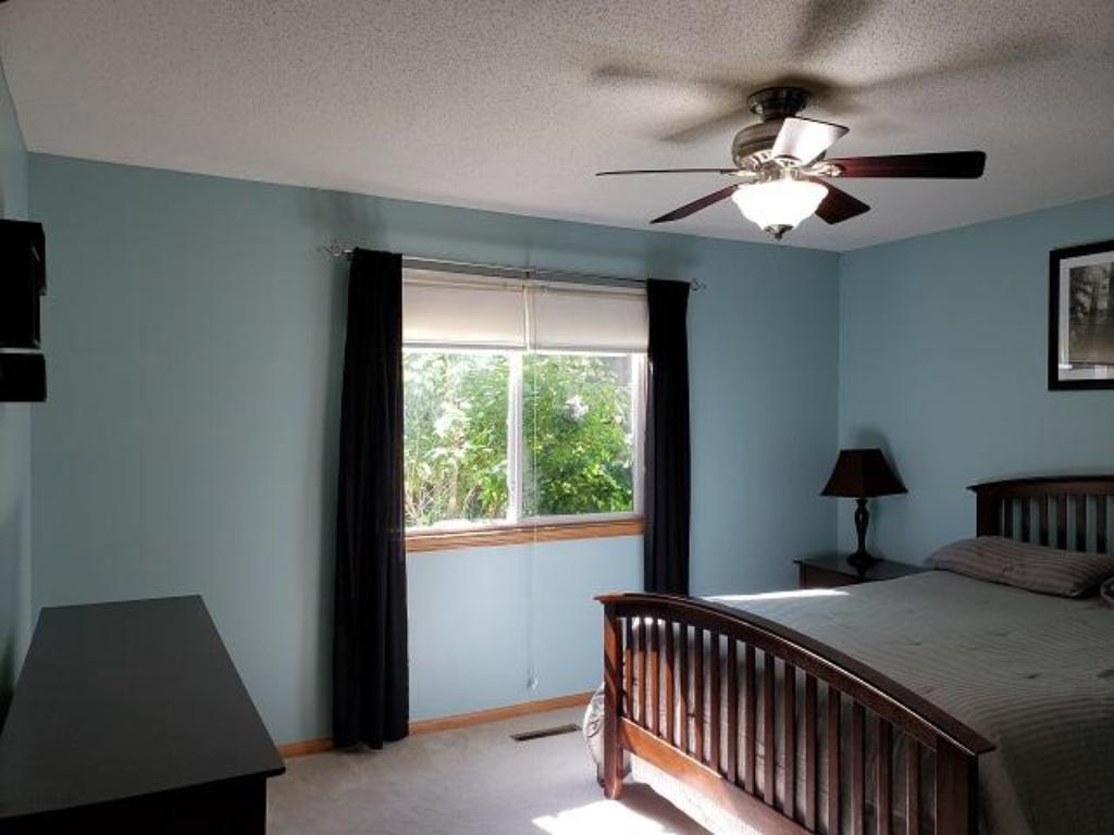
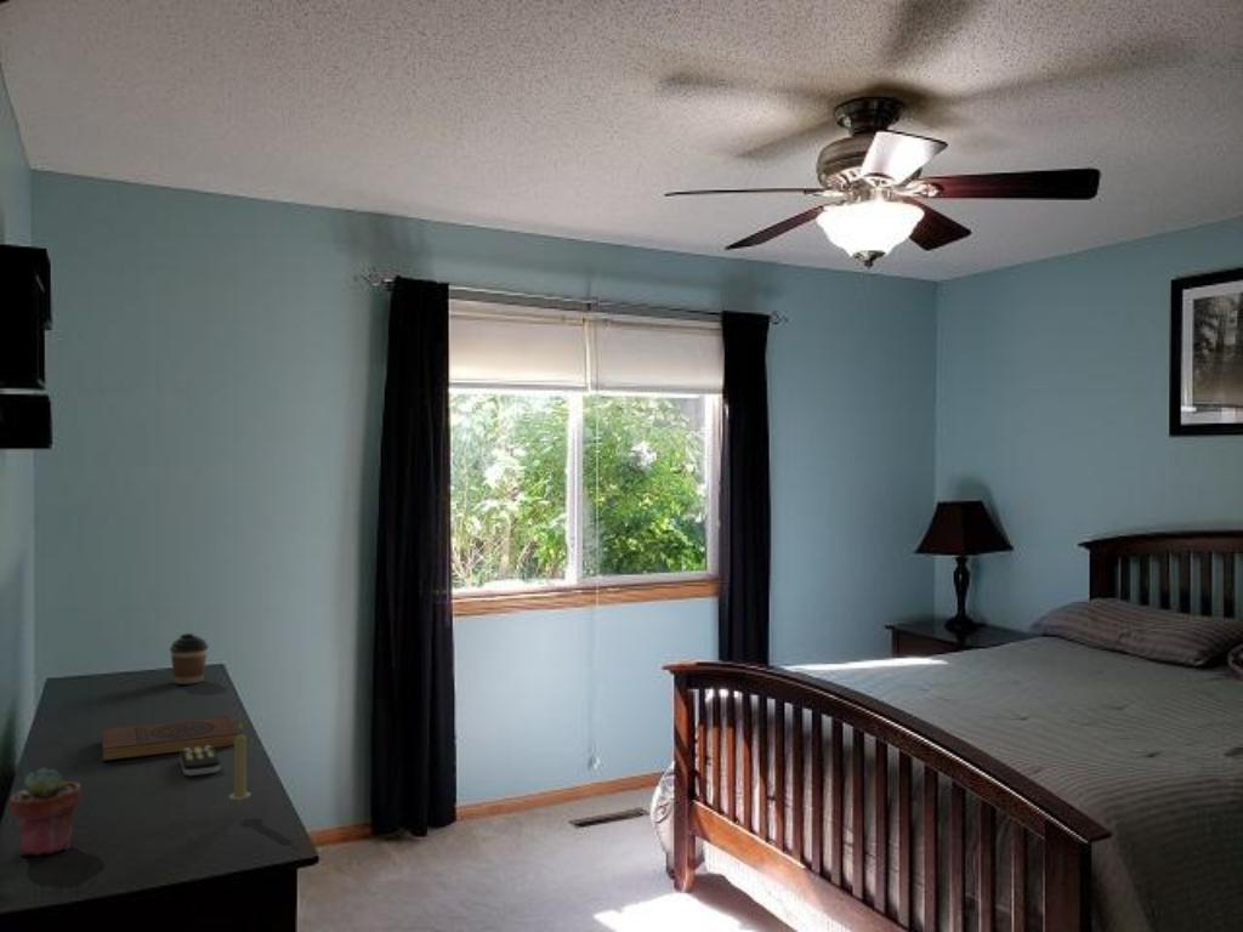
+ book [101,715,238,762]
+ coffee cup [169,632,209,686]
+ candle [228,720,251,816]
+ potted succulent [8,767,83,857]
+ remote control [178,746,221,777]
